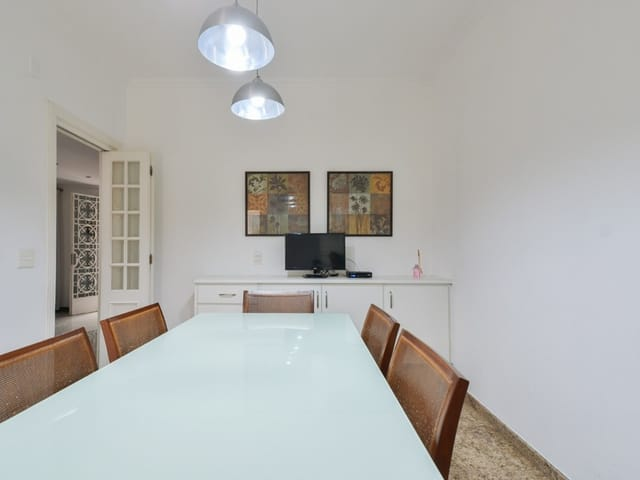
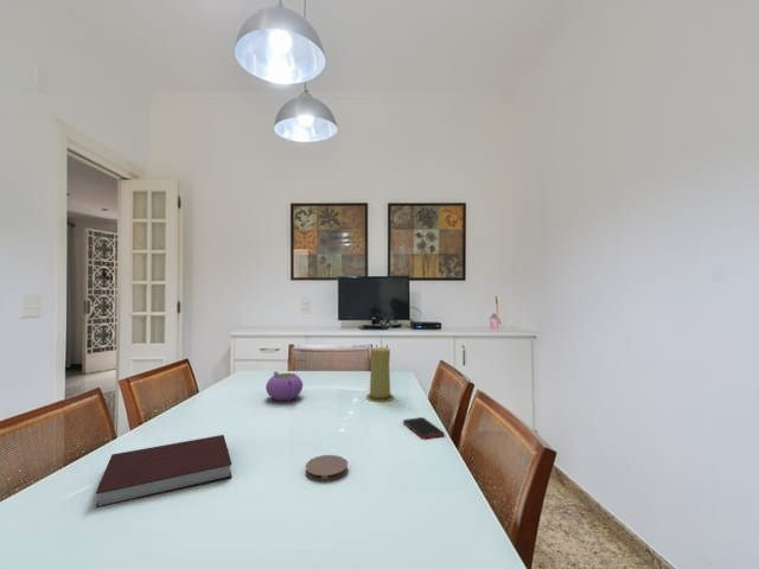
+ teapot [264,370,304,402]
+ candle [365,346,395,403]
+ notebook [95,434,234,510]
+ coaster [305,454,349,482]
+ cell phone [402,416,446,441]
